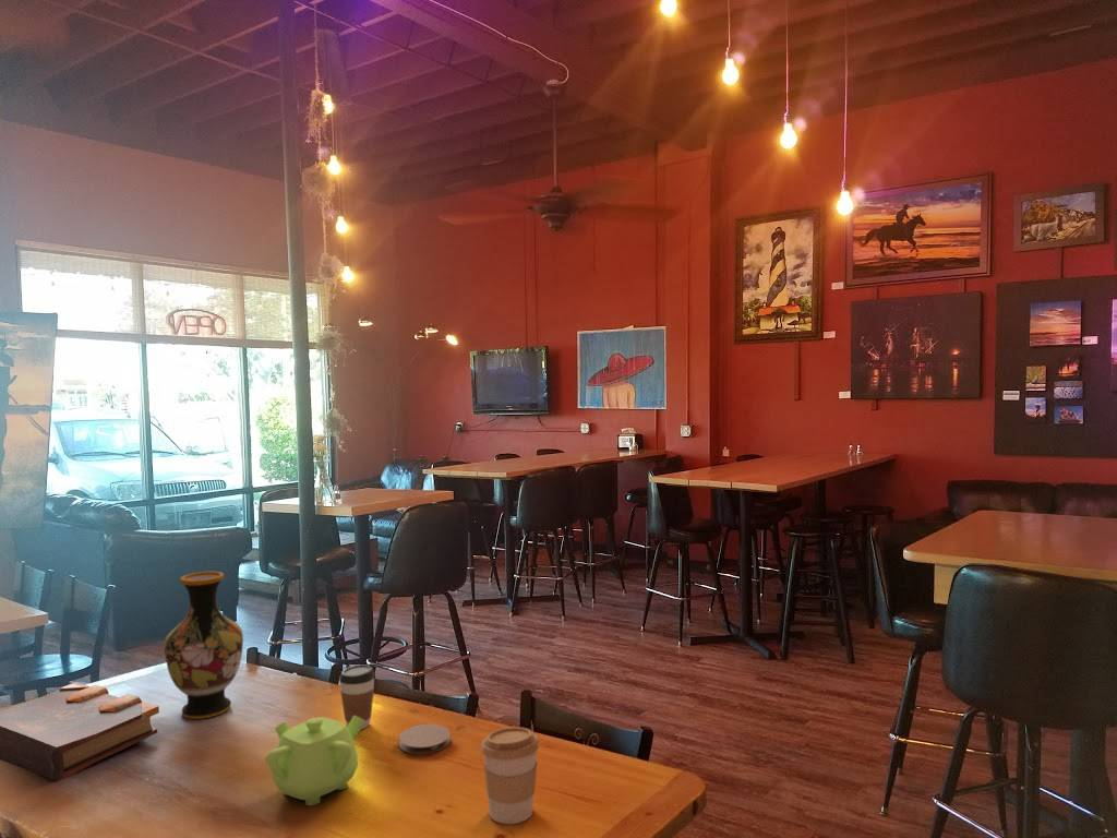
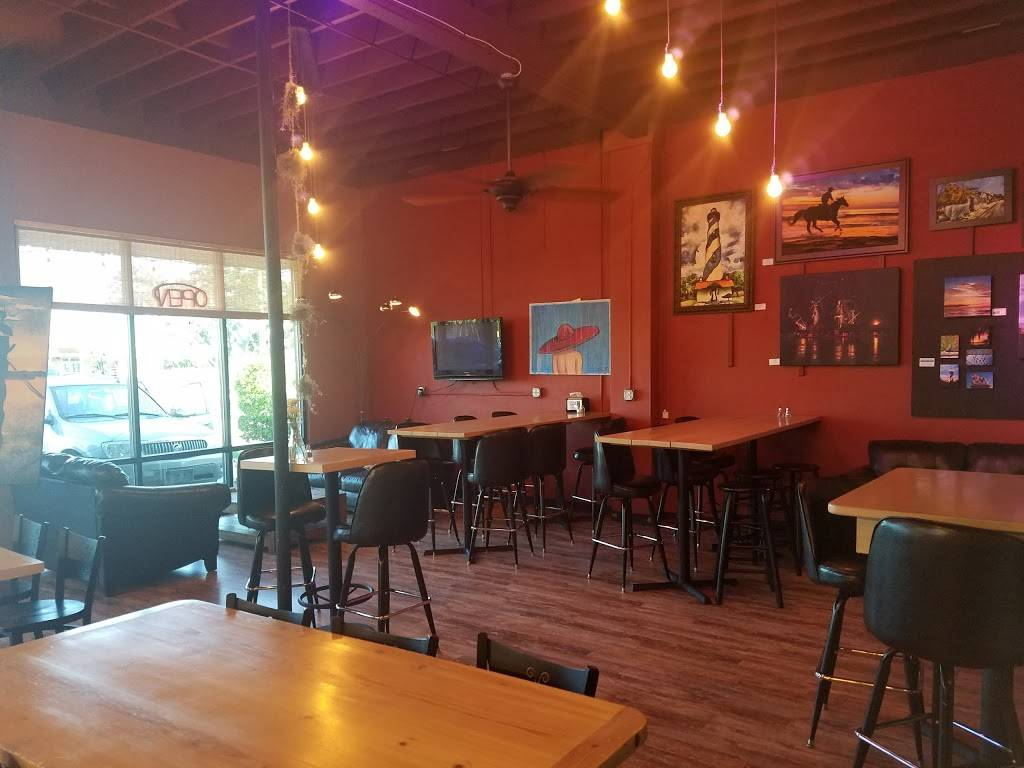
- teapot [265,716,364,806]
- coffee cup [480,727,540,825]
- book [0,682,160,782]
- coffee cup [338,663,376,731]
- vase [164,571,244,720]
- coaster [398,723,452,755]
